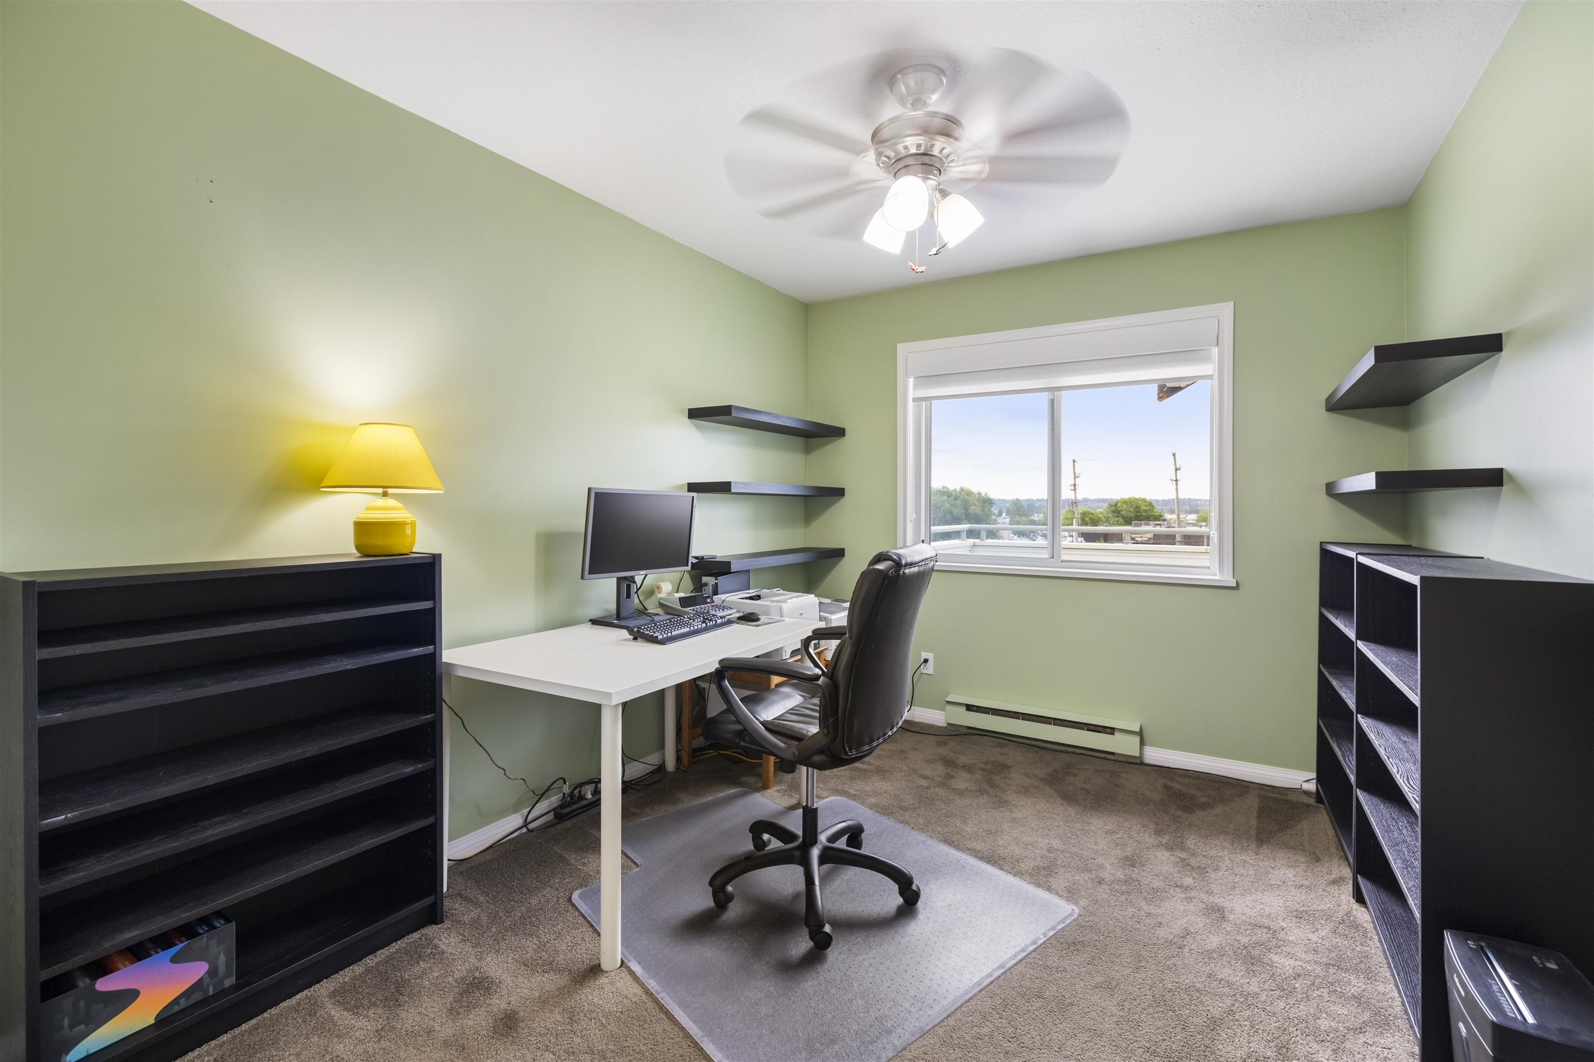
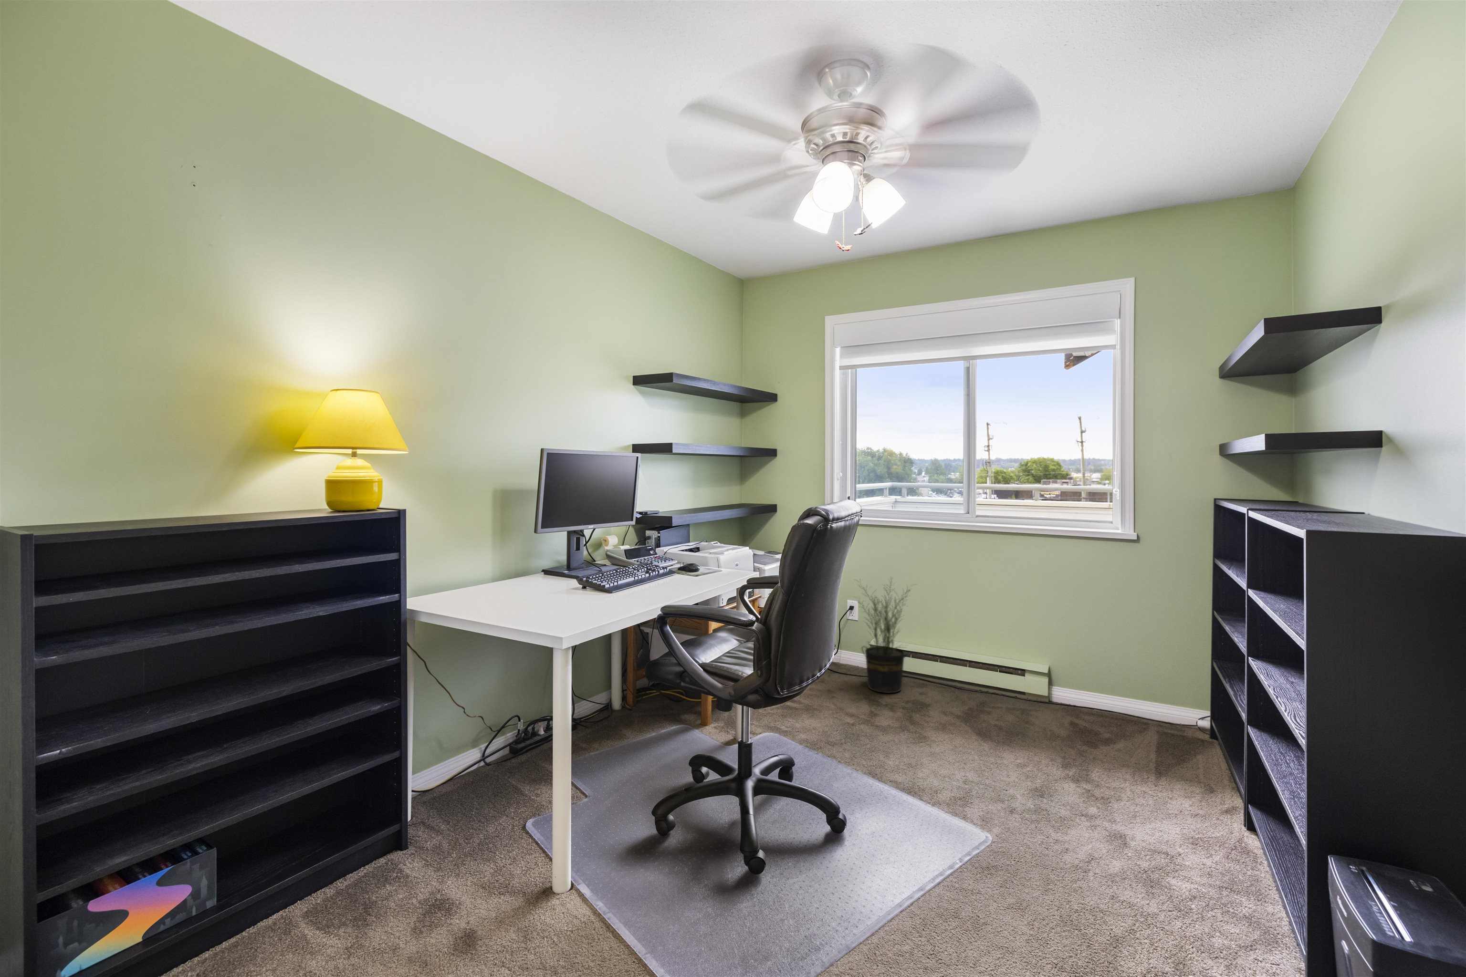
+ potted plant [854,576,918,693]
